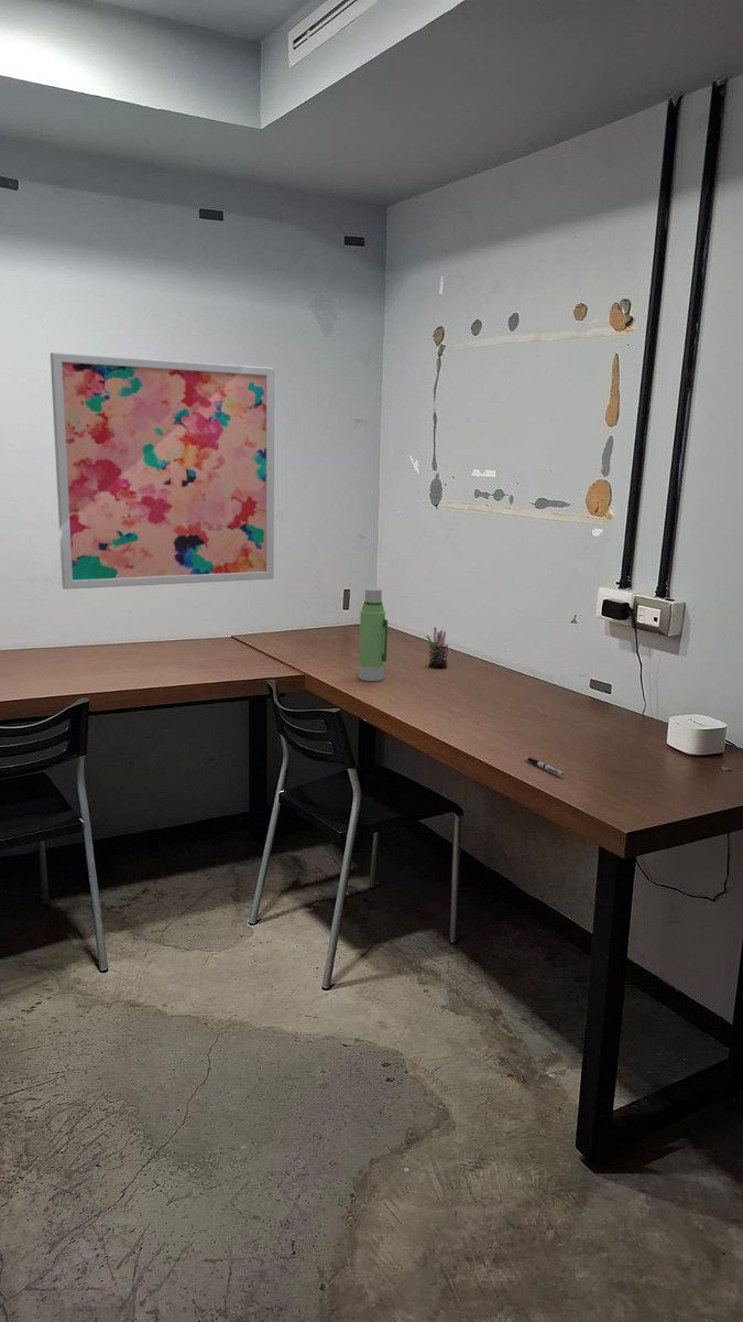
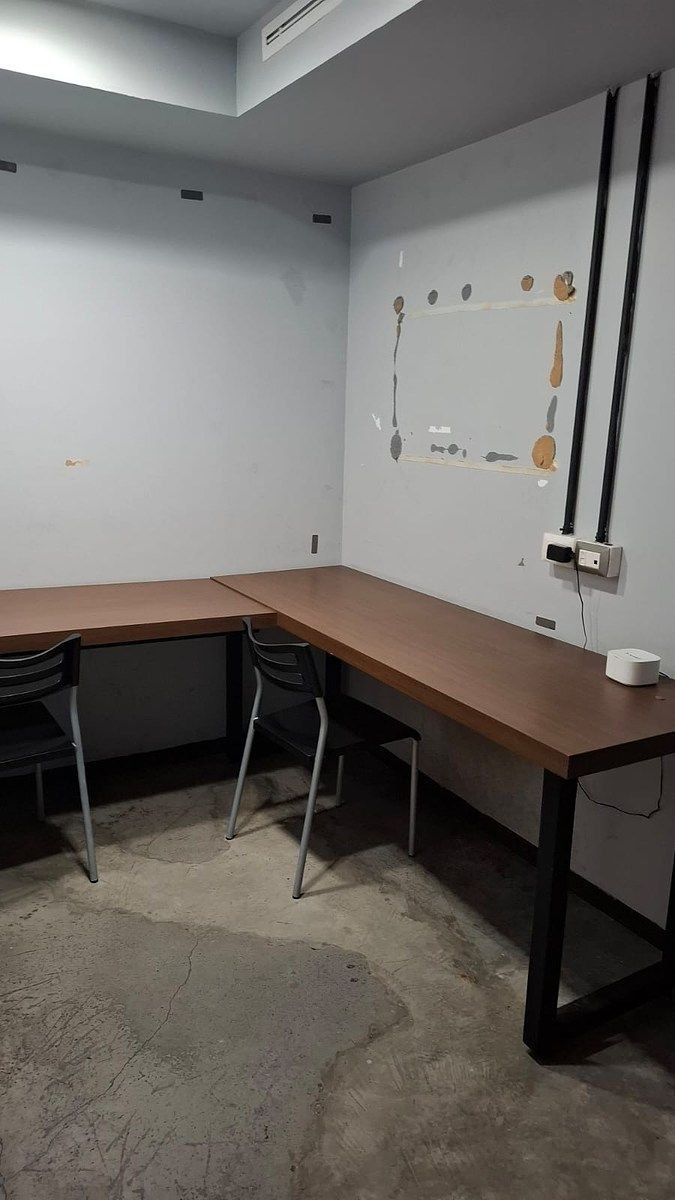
- pen holder [425,626,449,670]
- pen [523,756,565,777]
- wall art [50,351,275,590]
- water bottle [358,587,389,682]
